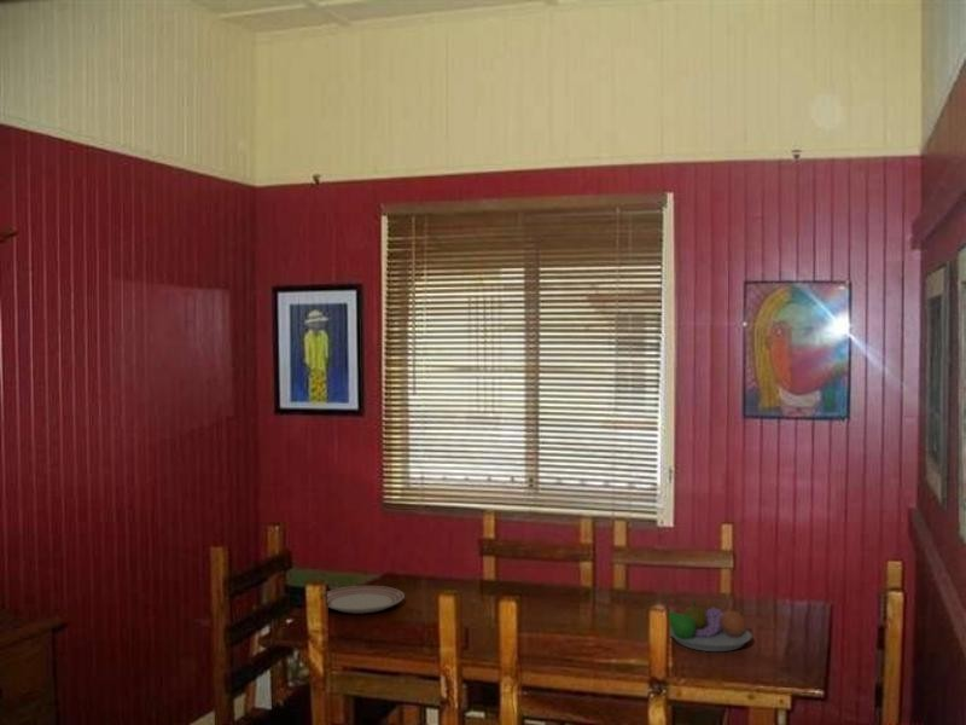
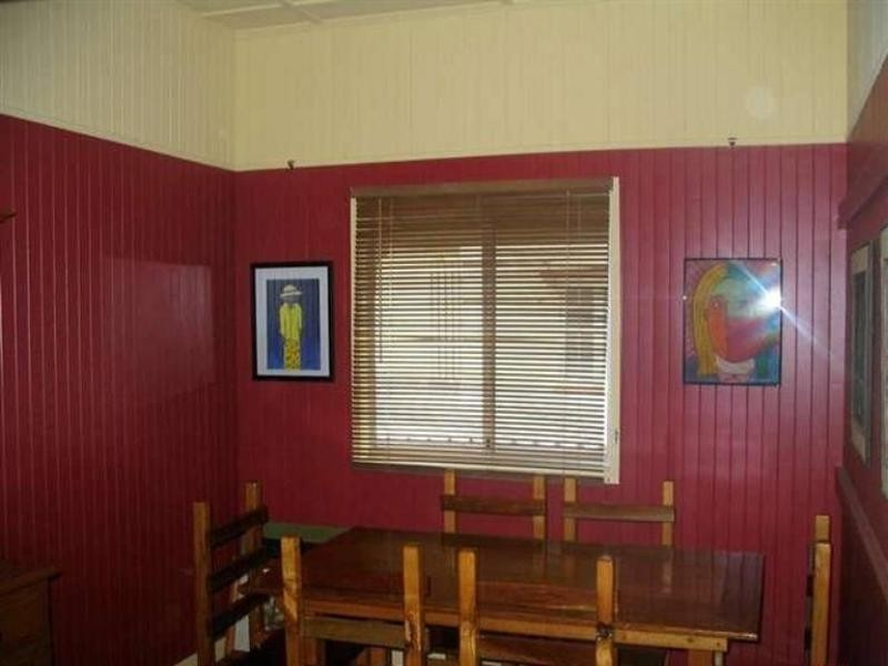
- dinner plate [326,585,406,615]
- fruit bowl [668,599,753,652]
